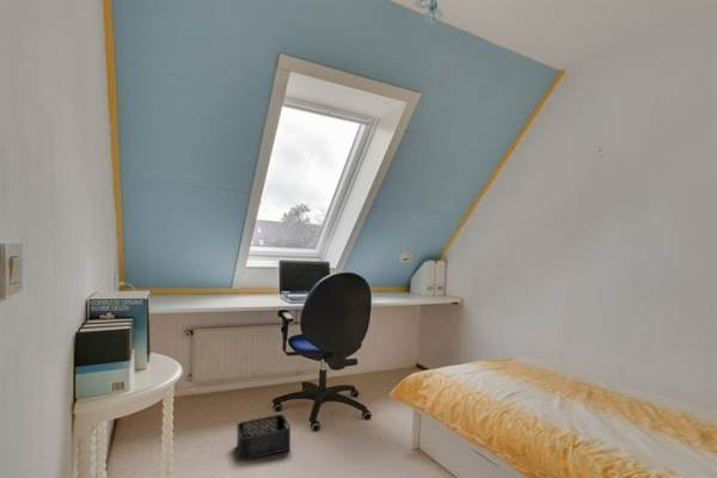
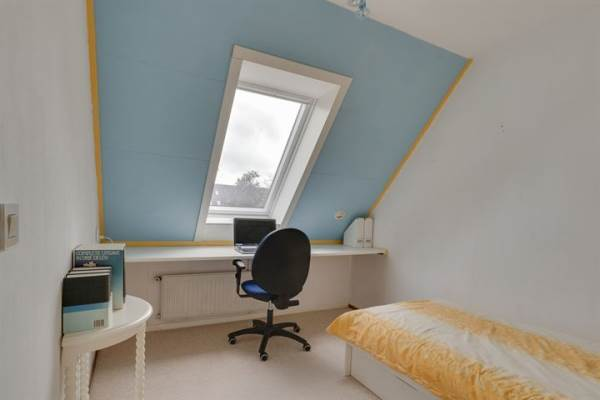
- storage bin [235,413,292,461]
